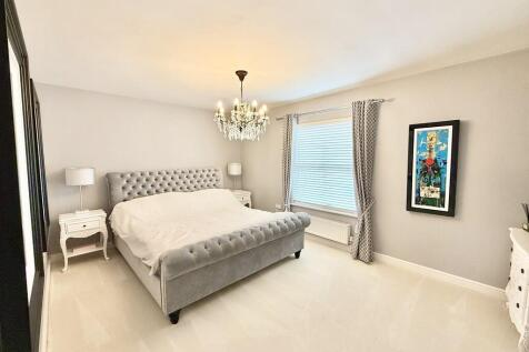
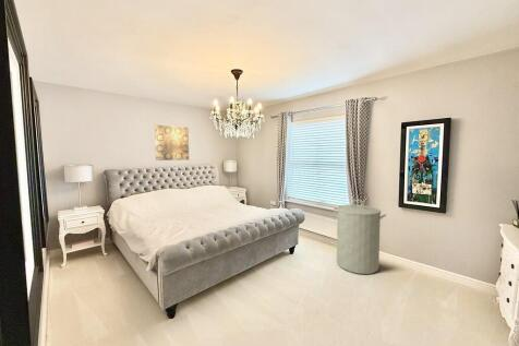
+ laundry hamper [333,199,387,275]
+ wall art [154,123,190,162]
